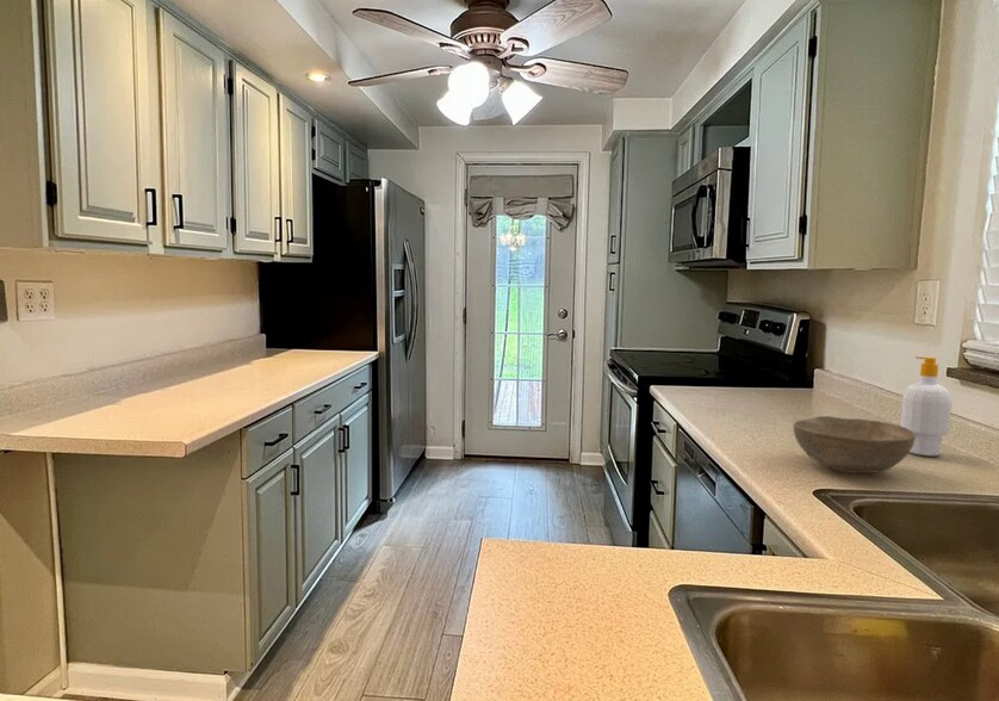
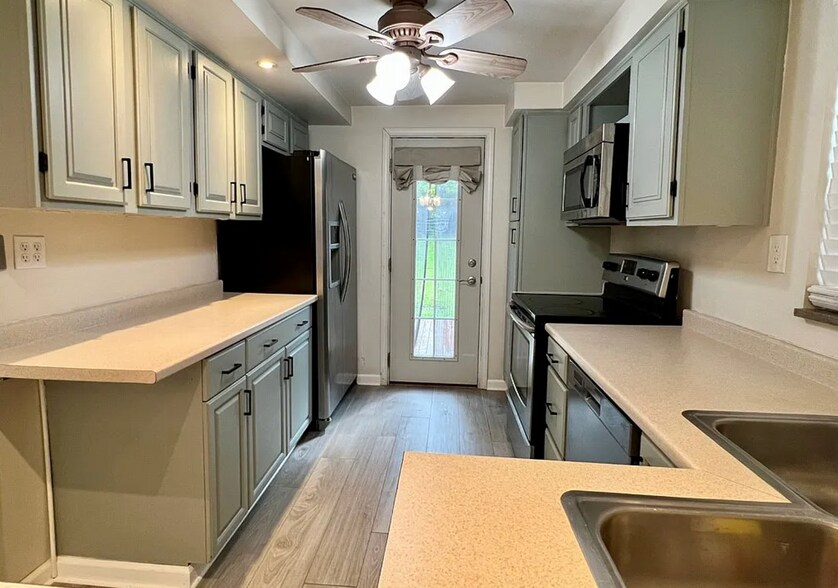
- bowl [793,415,916,474]
- soap bottle [899,355,953,457]
